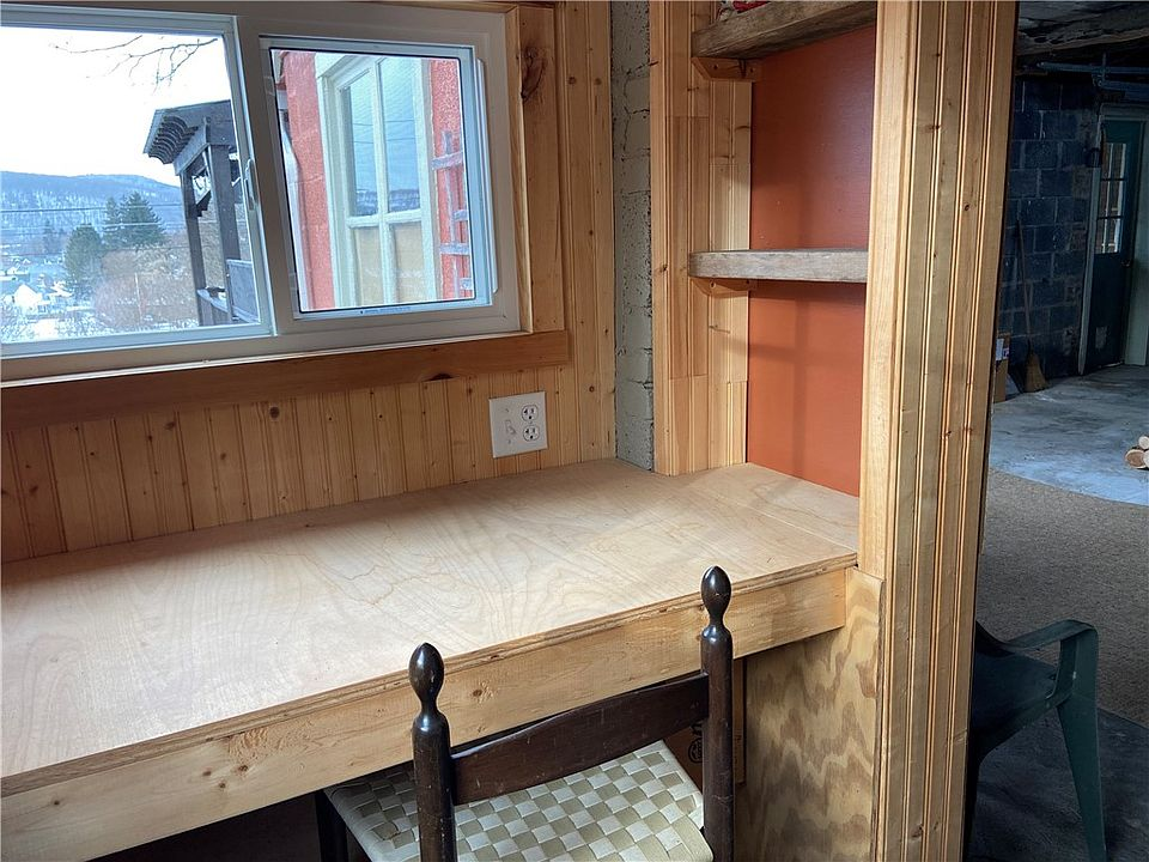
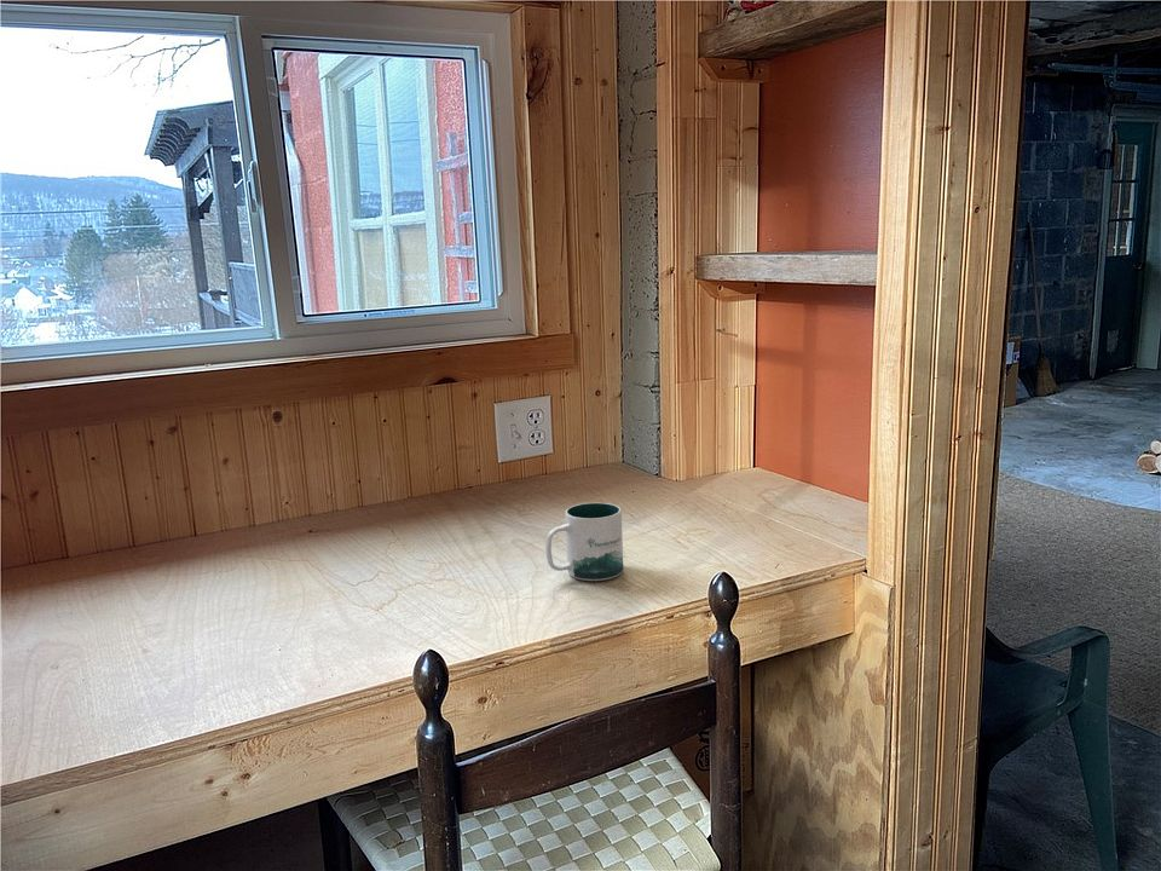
+ mug [544,502,624,582]
